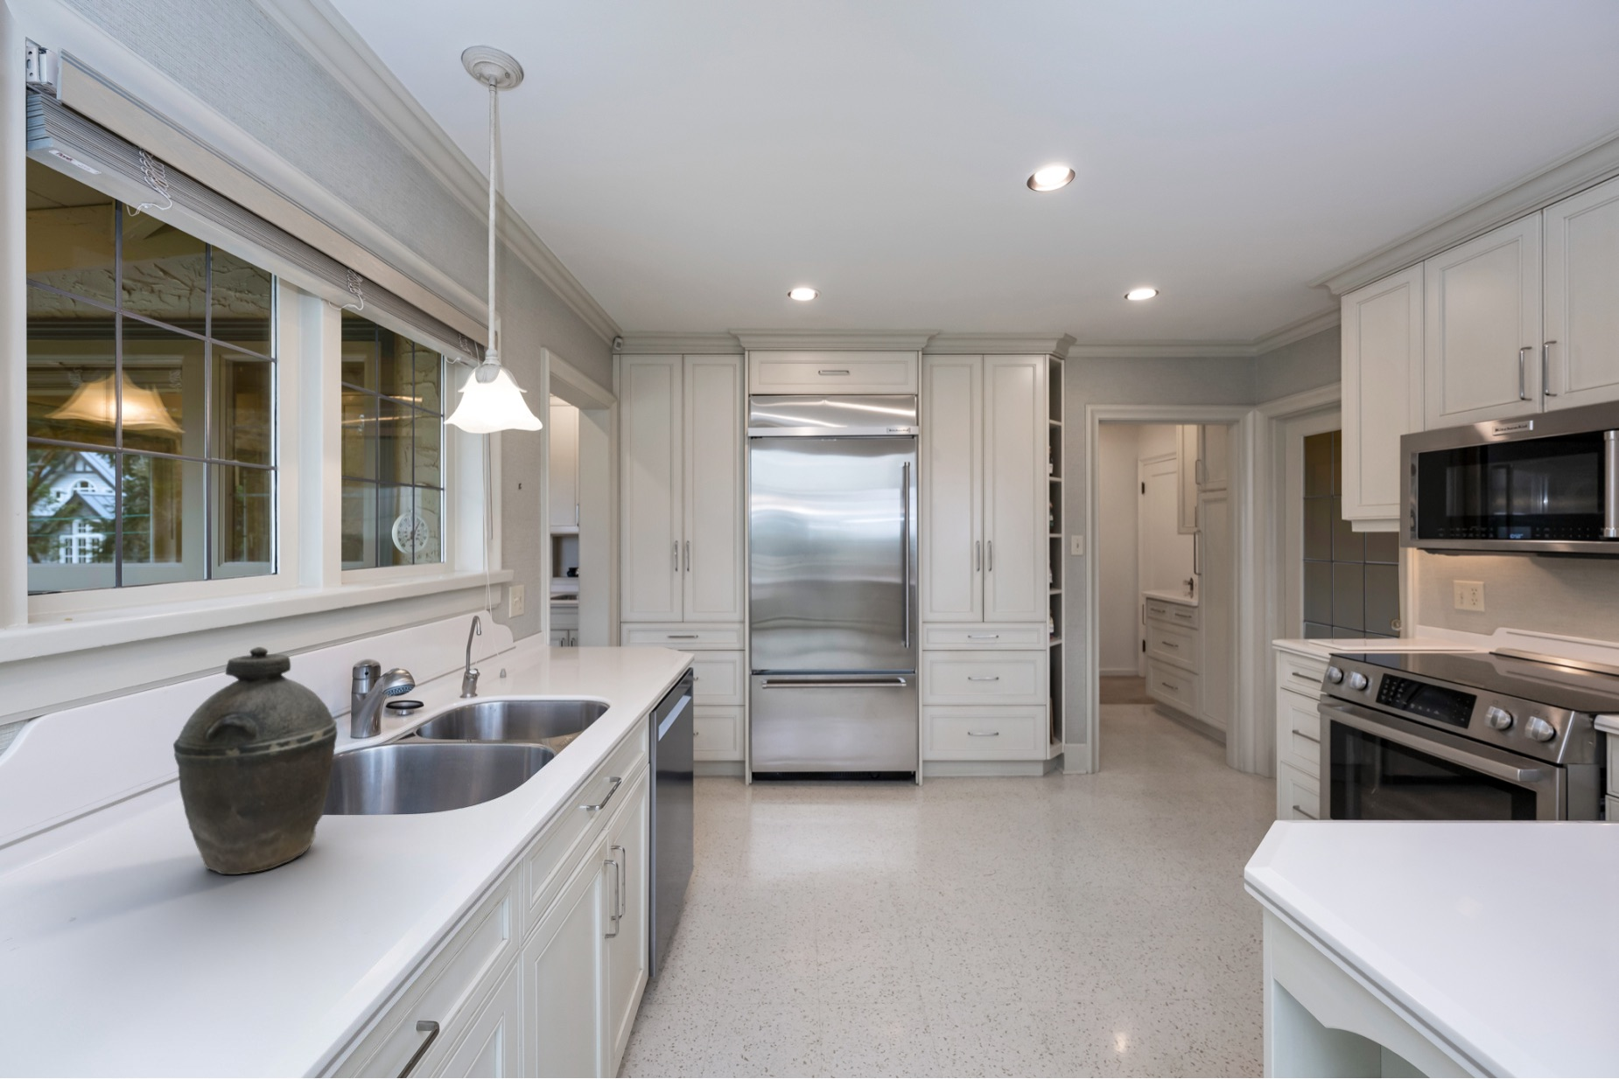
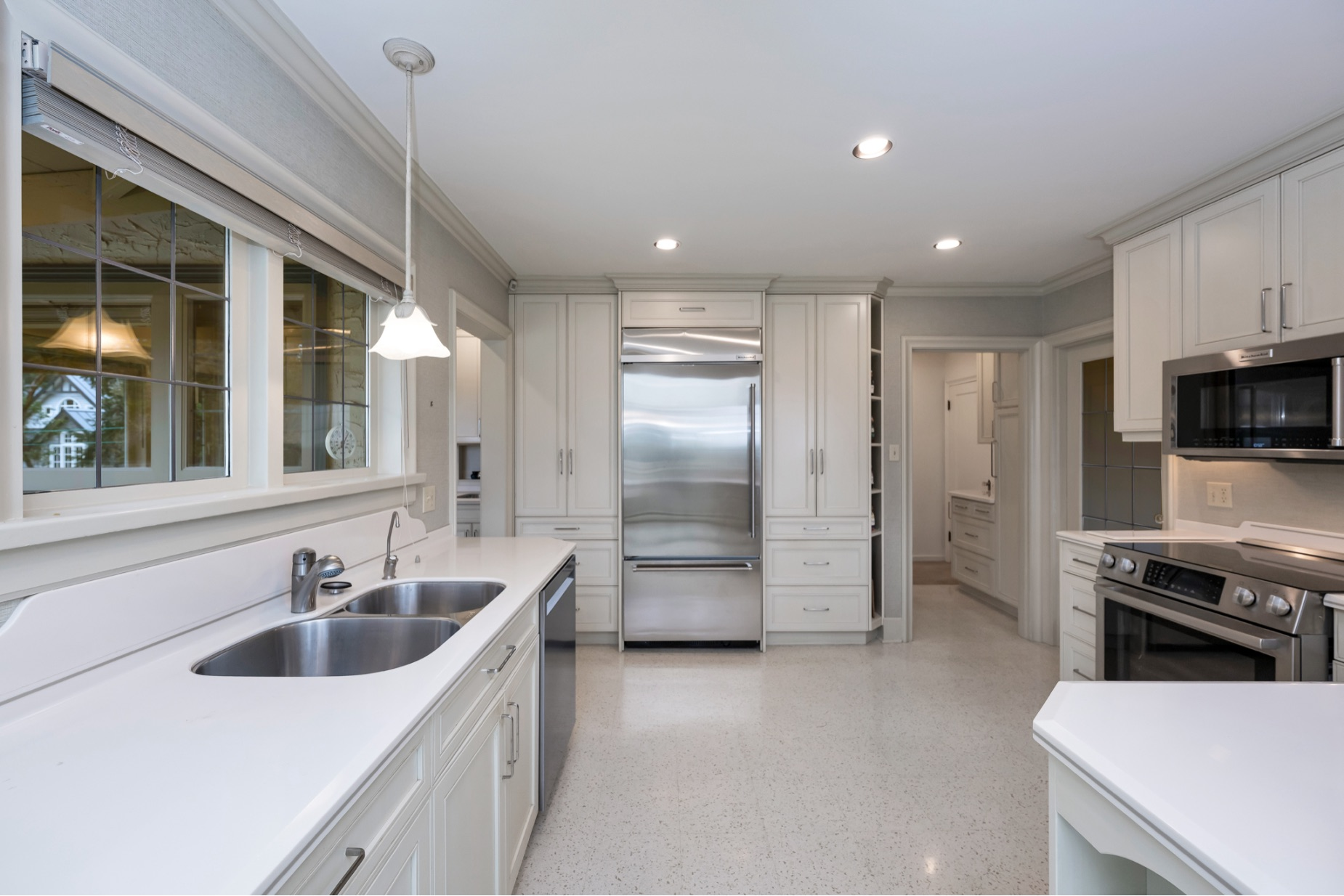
- kettle [172,647,338,875]
